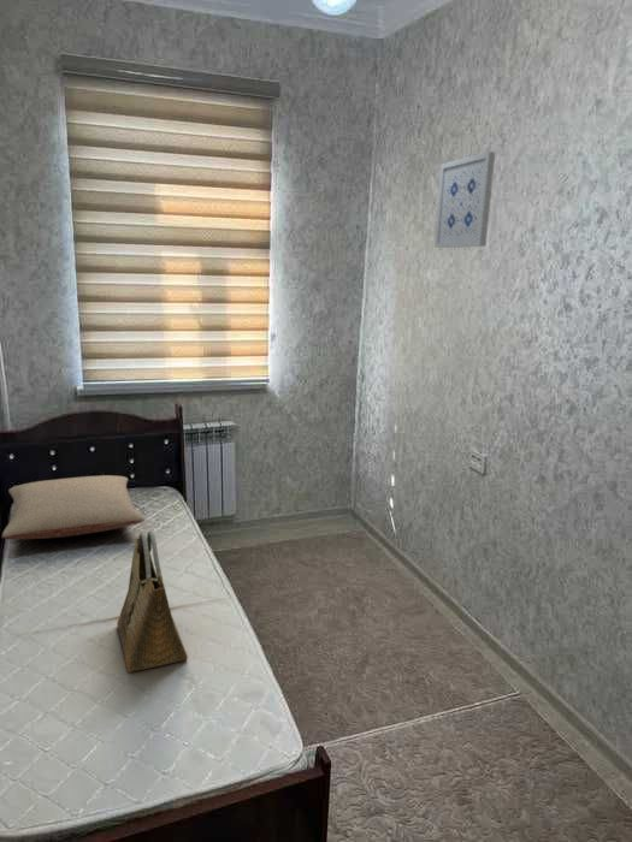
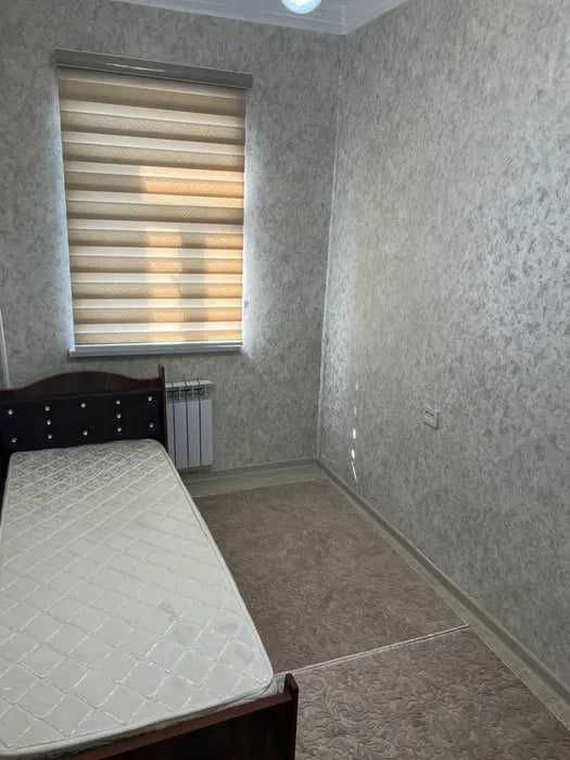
- pillow [1,474,146,540]
- grocery bag [116,529,189,674]
- wall art [433,150,496,249]
